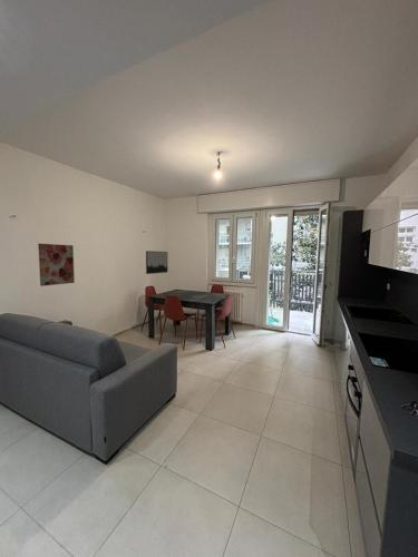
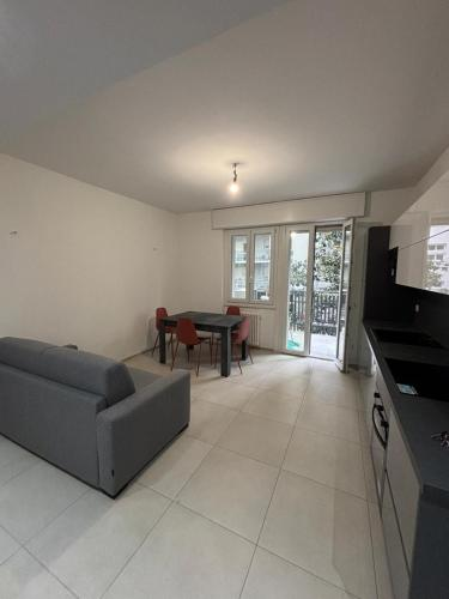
- wall art [37,243,76,287]
- wall art [145,250,168,275]
